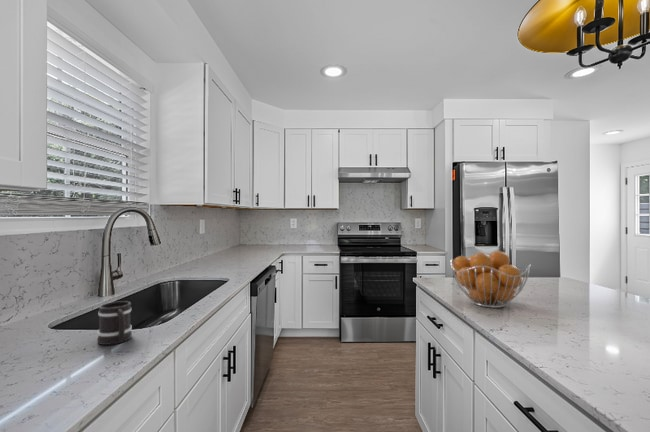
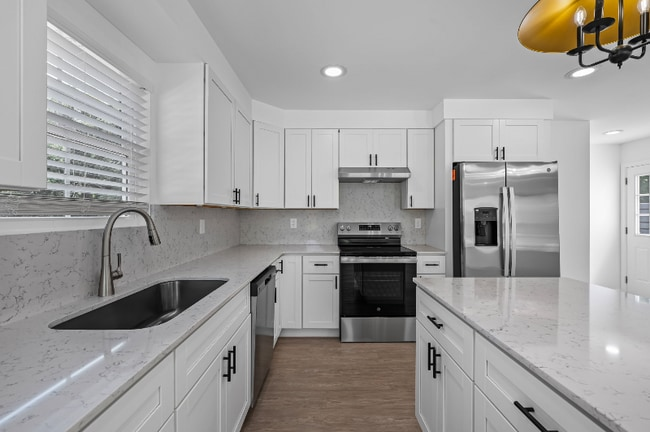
- mug [96,300,133,346]
- fruit basket [449,250,532,309]
